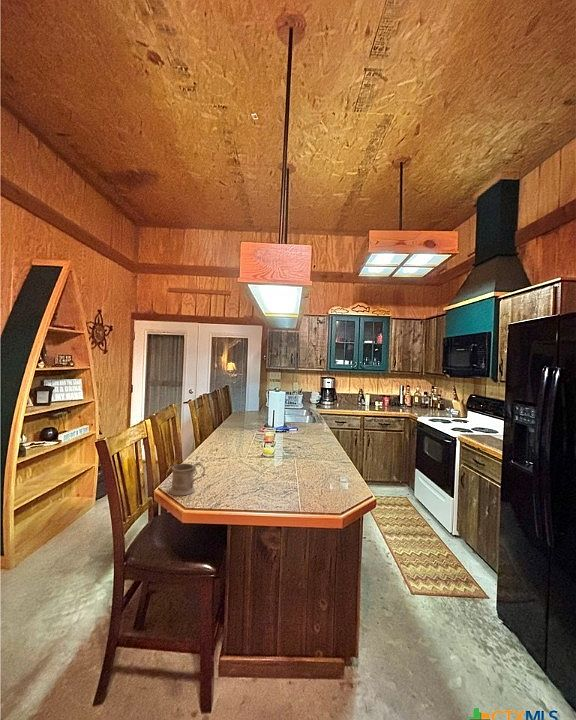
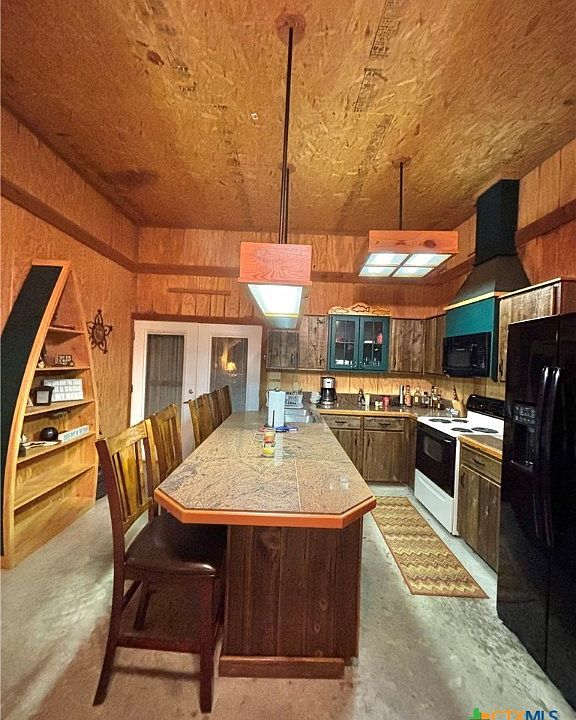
- mug [168,461,206,497]
